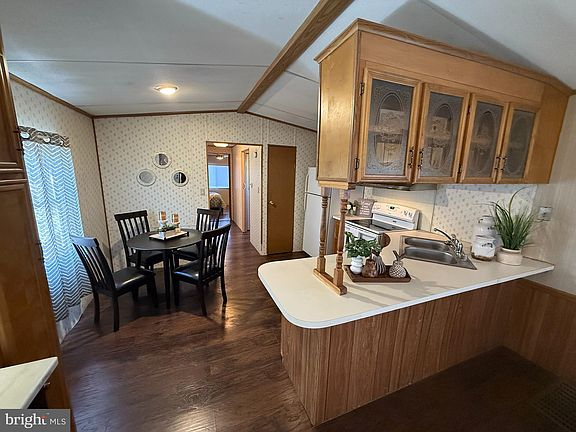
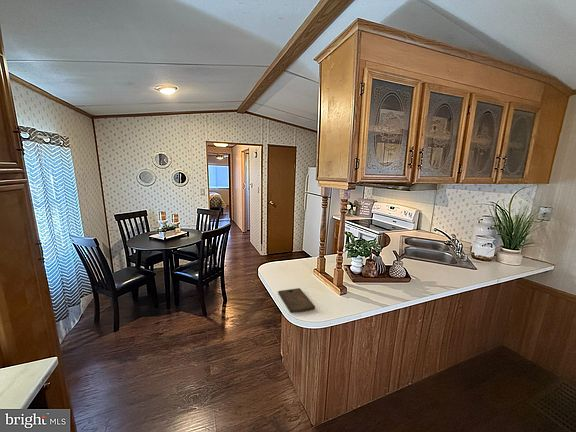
+ cutting board [277,287,316,314]
